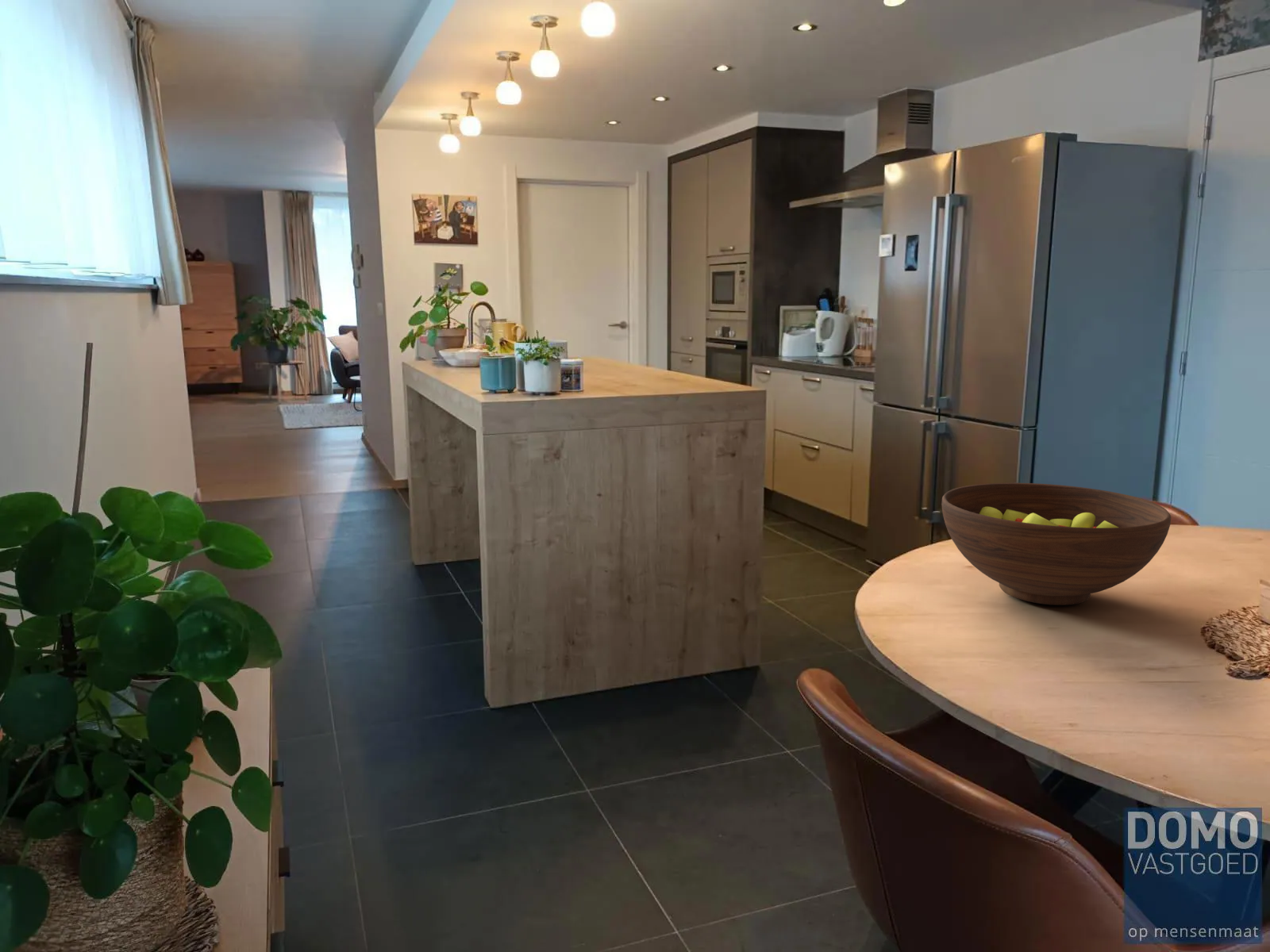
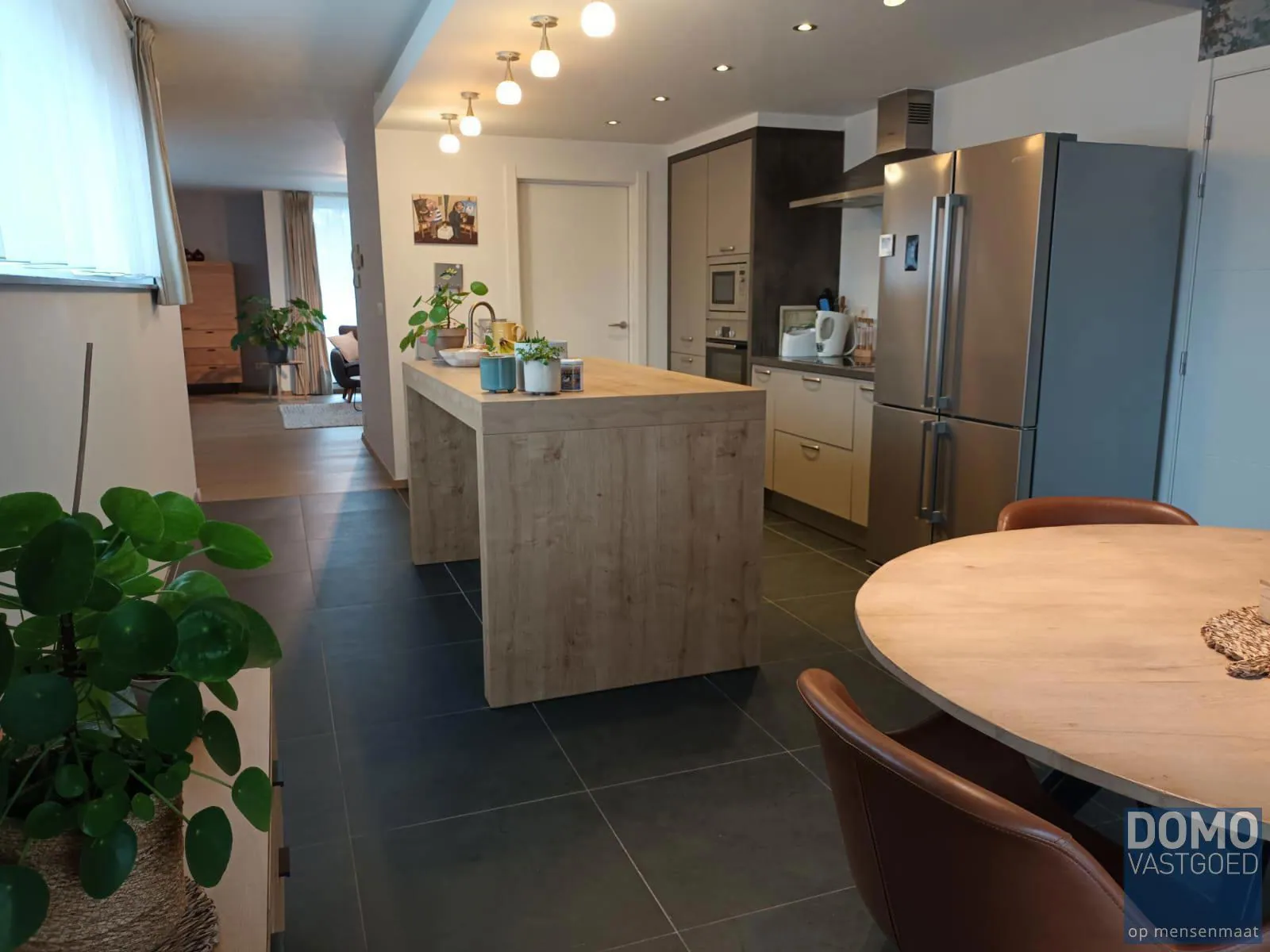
- fruit bowl [941,482,1172,606]
